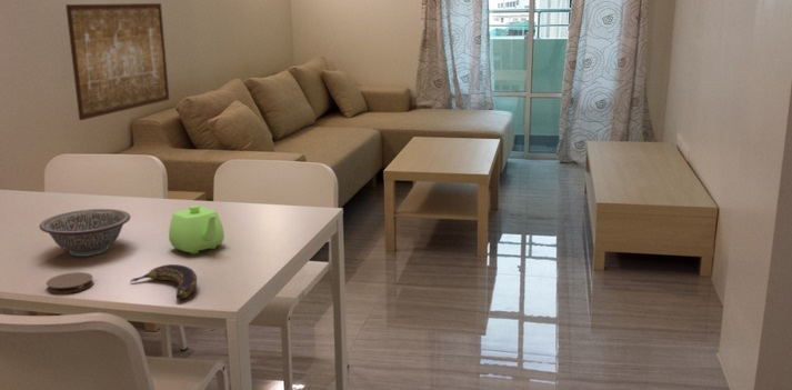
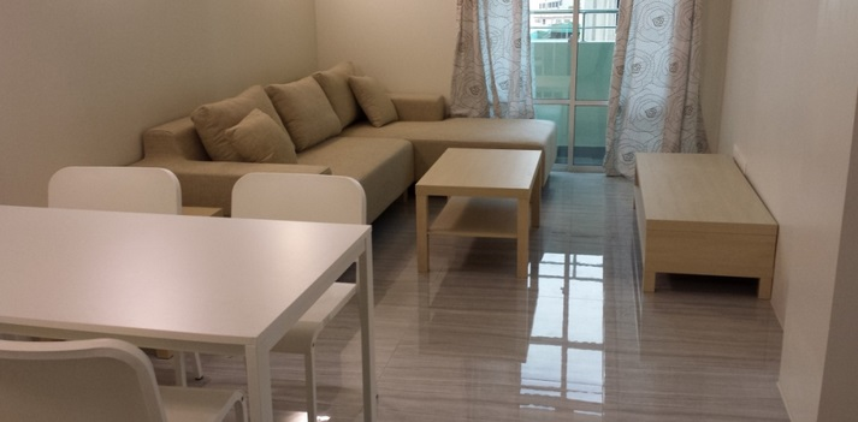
- banana [129,263,198,301]
- wall art [64,2,170,121]
- teapot [168,204,225,256]
- coaster [46,271,94,294]
- decorative bowl [38,208,131,258]
